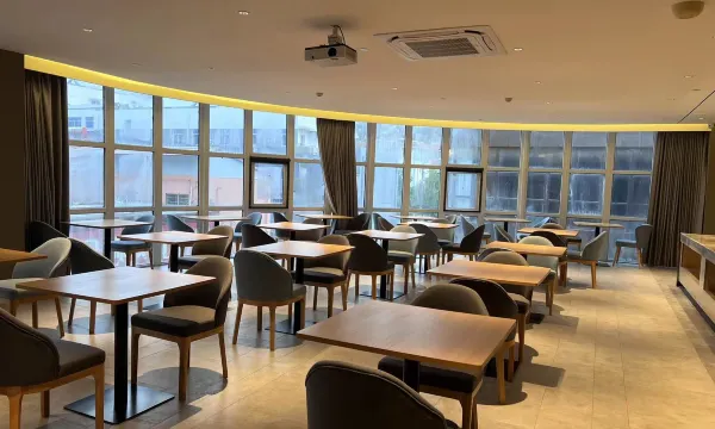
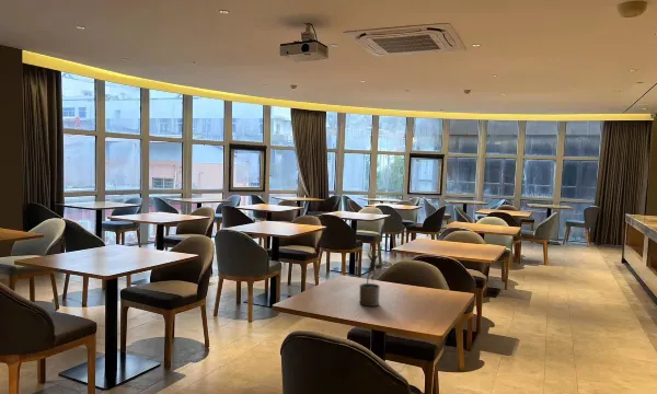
+ potted plant [358,250,388,308]
